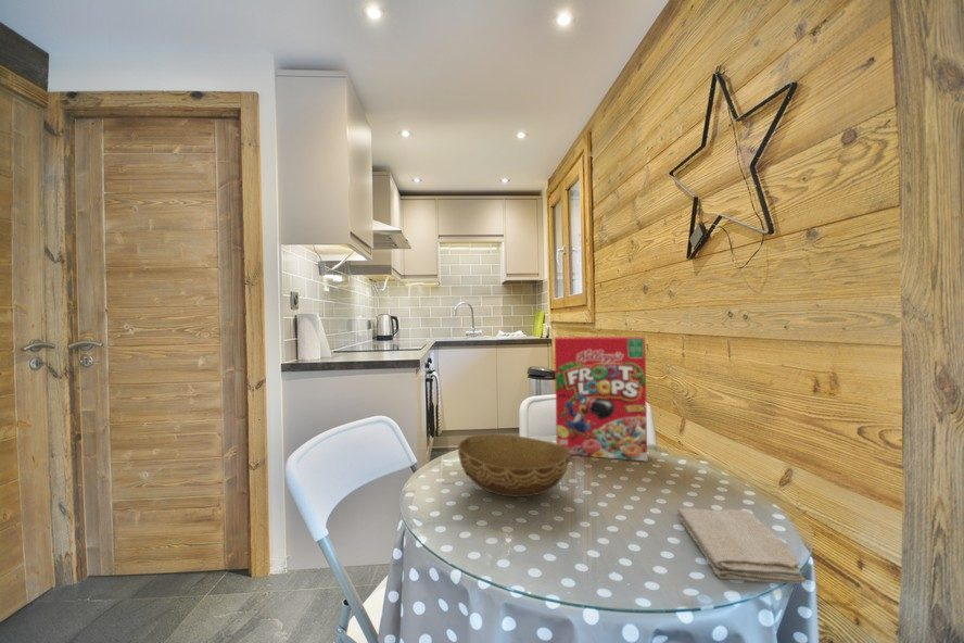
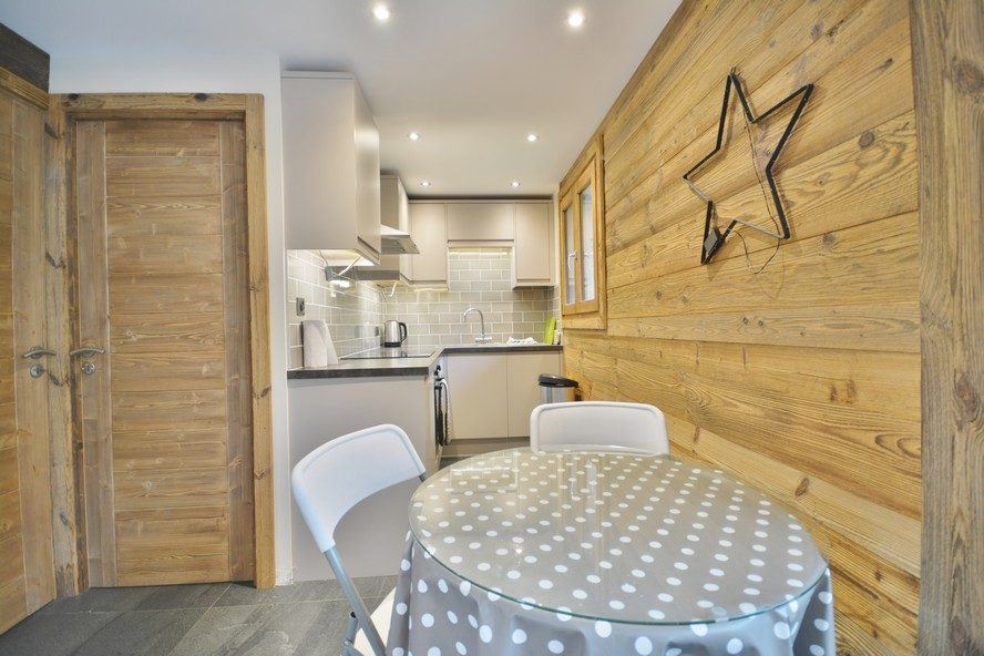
- cereal box [554,336,648,462]
- washcloth [676,507,807,584]
- bowl [457,433,572,497]
